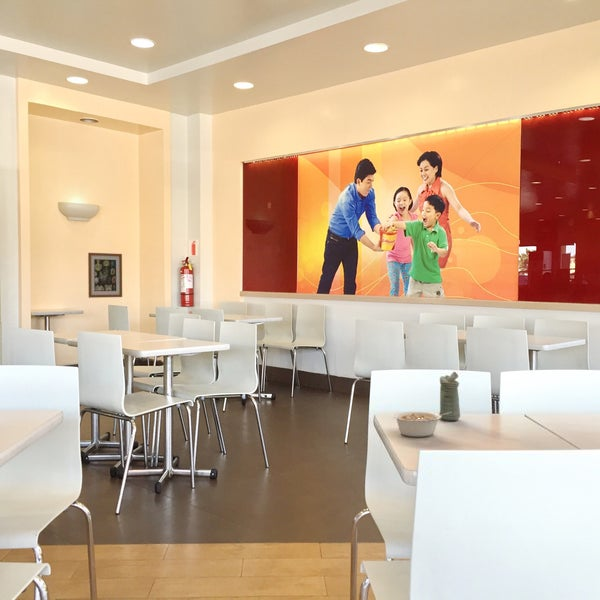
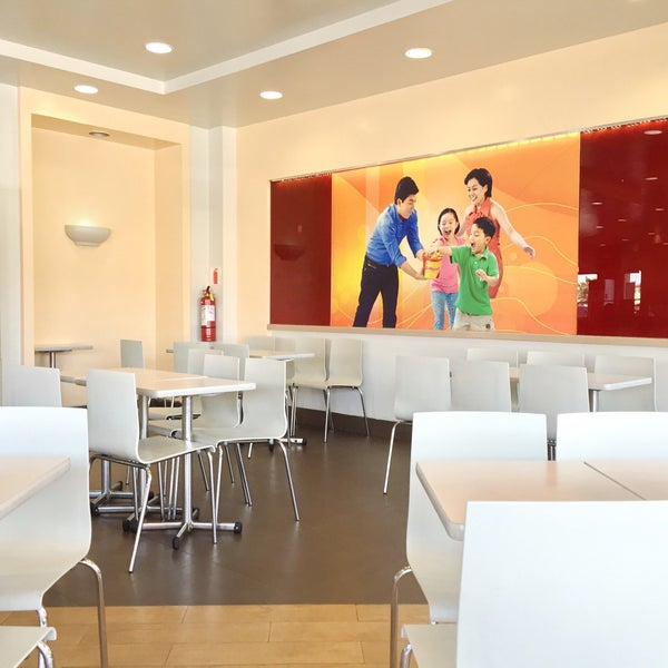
- crushed soda can [438,371,461,422]
- legume [392,410,450,438]
- wall art [87,252,123,299]
